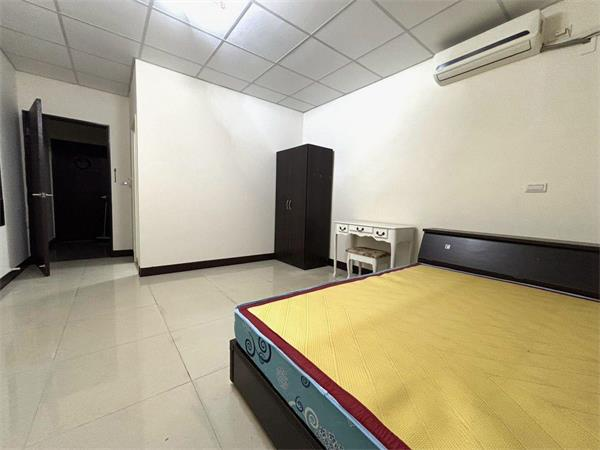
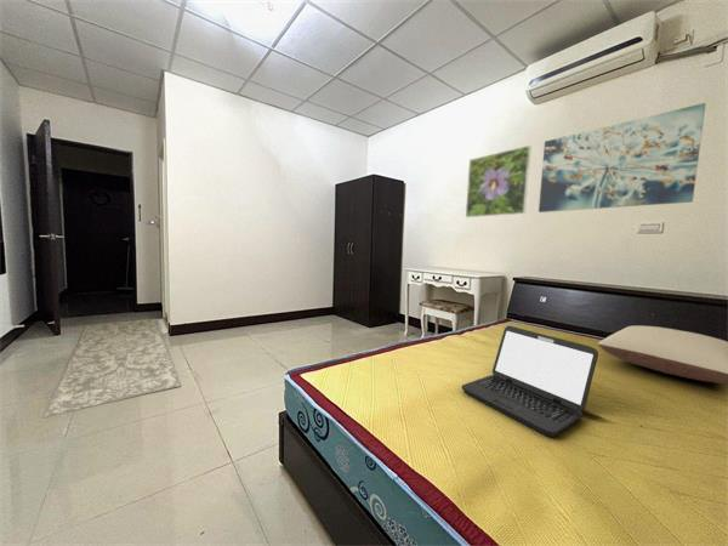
+ pillow [597,324,728,385]
+ wall art [538,102,707,214]
+ rug [41,318,182,420]
+ laptop [461,324,599,438]
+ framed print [465,144,533,218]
